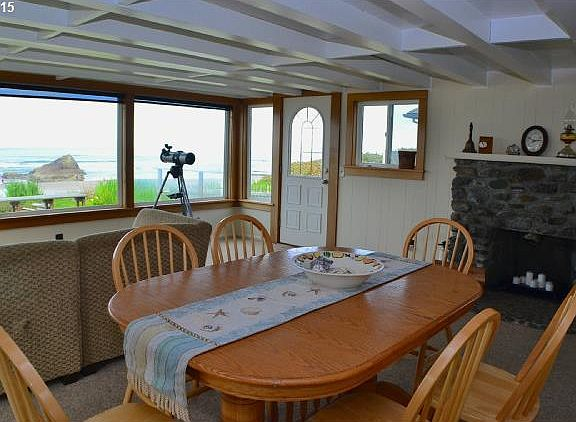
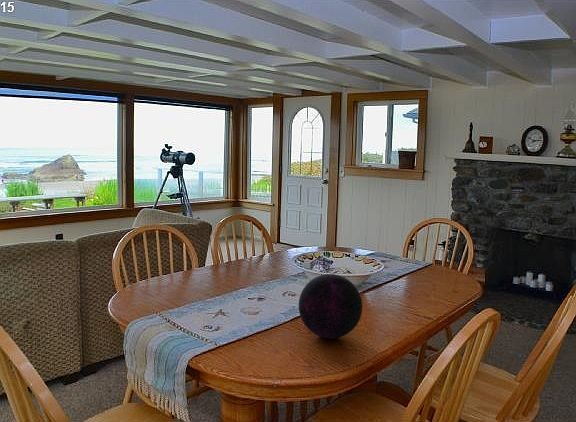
+ decorative orb [298,273,363,340]
